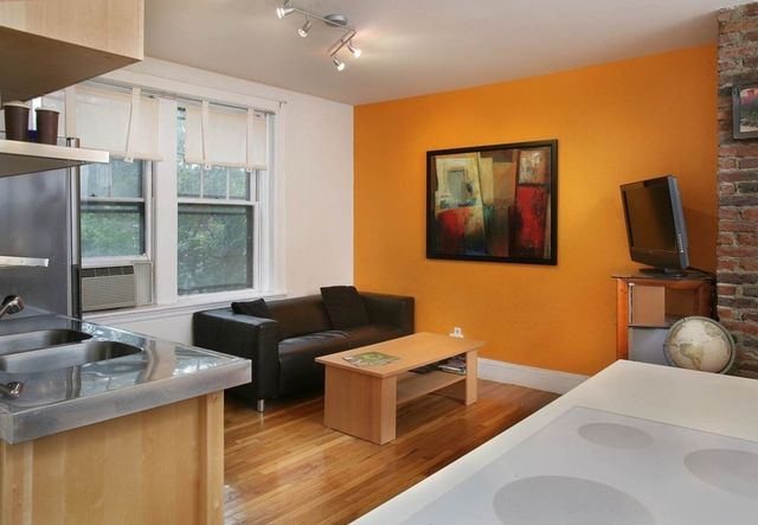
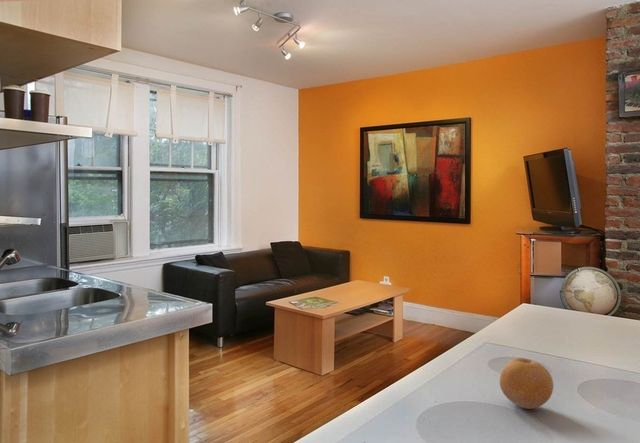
+ fruit [499,357,554,410]
